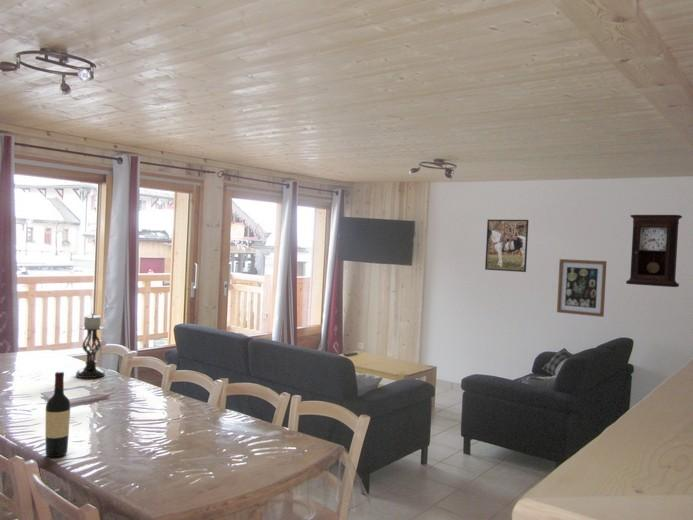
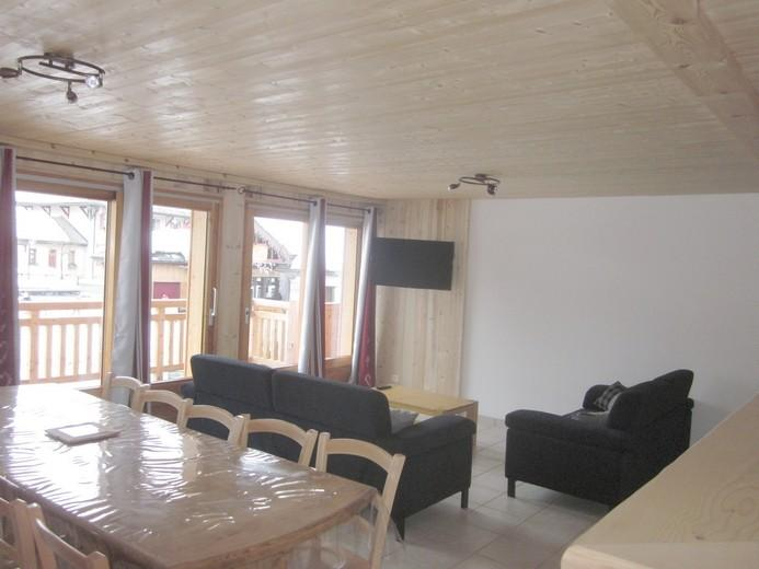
- candle holder [75,312,106,379]
- wall art [556,258,608,318]
- wine bottle [45,371,71,458]
- pendulum clock [625,214,683,288]
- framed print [484,219,529,273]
